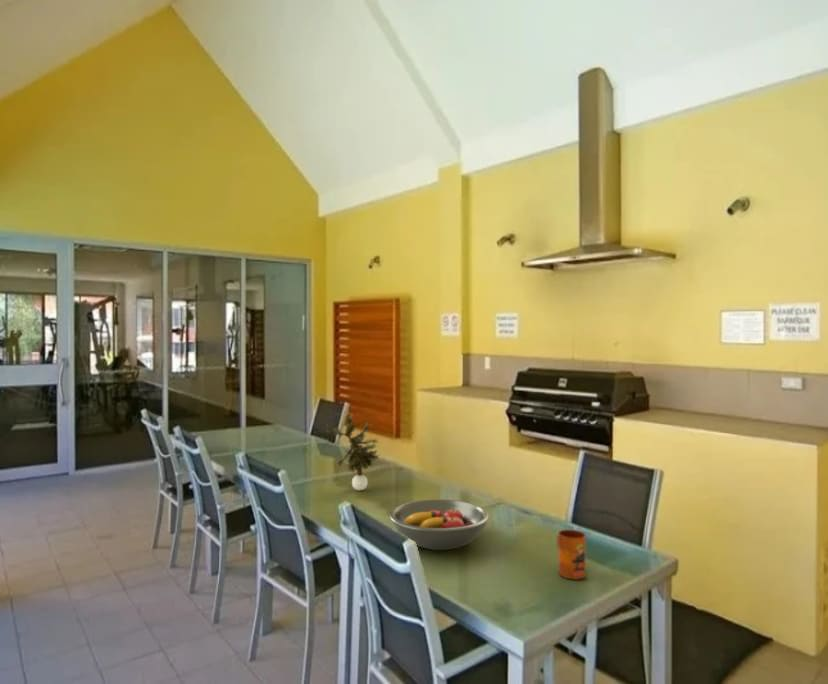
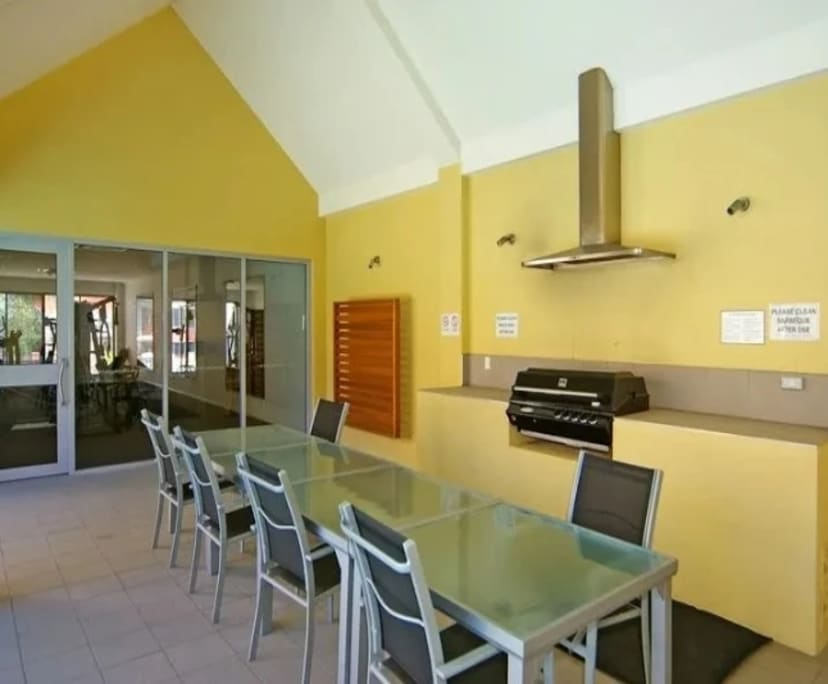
- mug [556,529,587,580]
- potted plant [325,412,380,492]
- fruit bowl [389,498,490,551]
